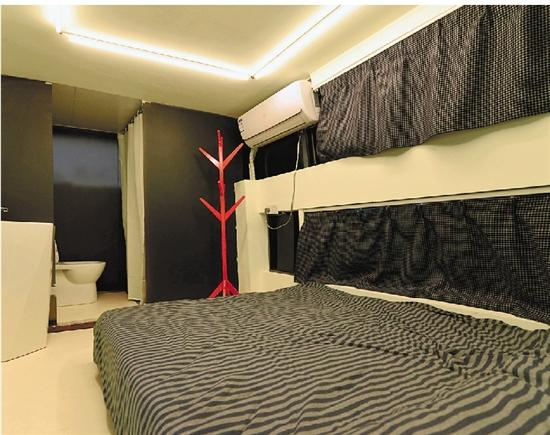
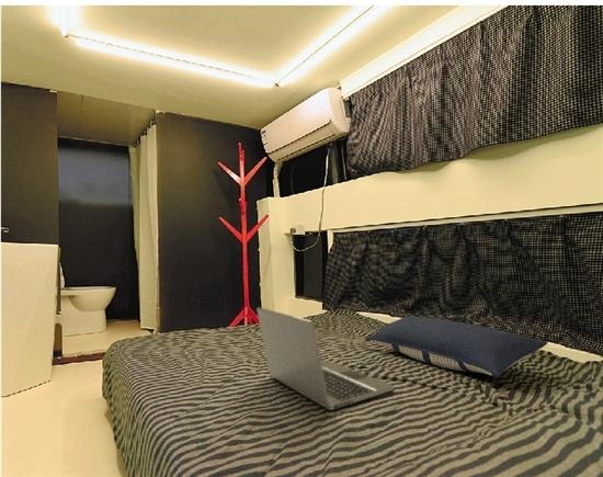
+ laptop [255,306,395,411]
+ pillow [364,316,548,378]
